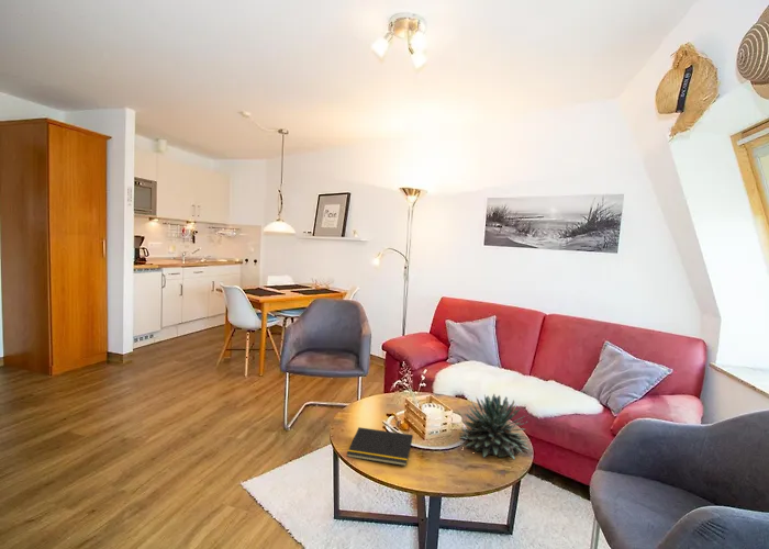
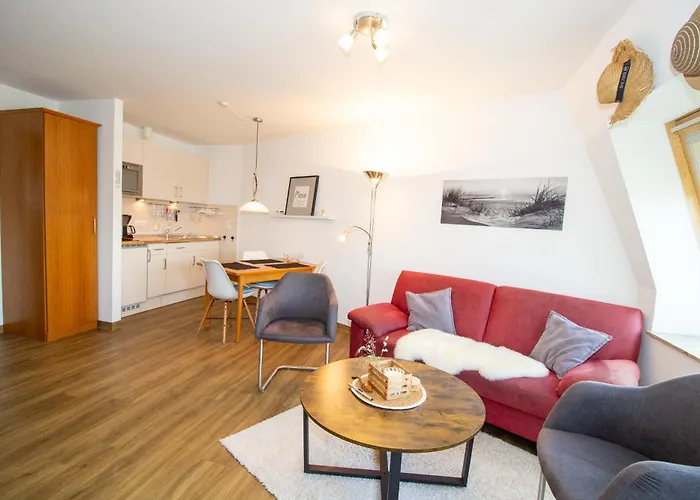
- notepad [346,426,414,468]
- succulent plant [458,393,531,460]
